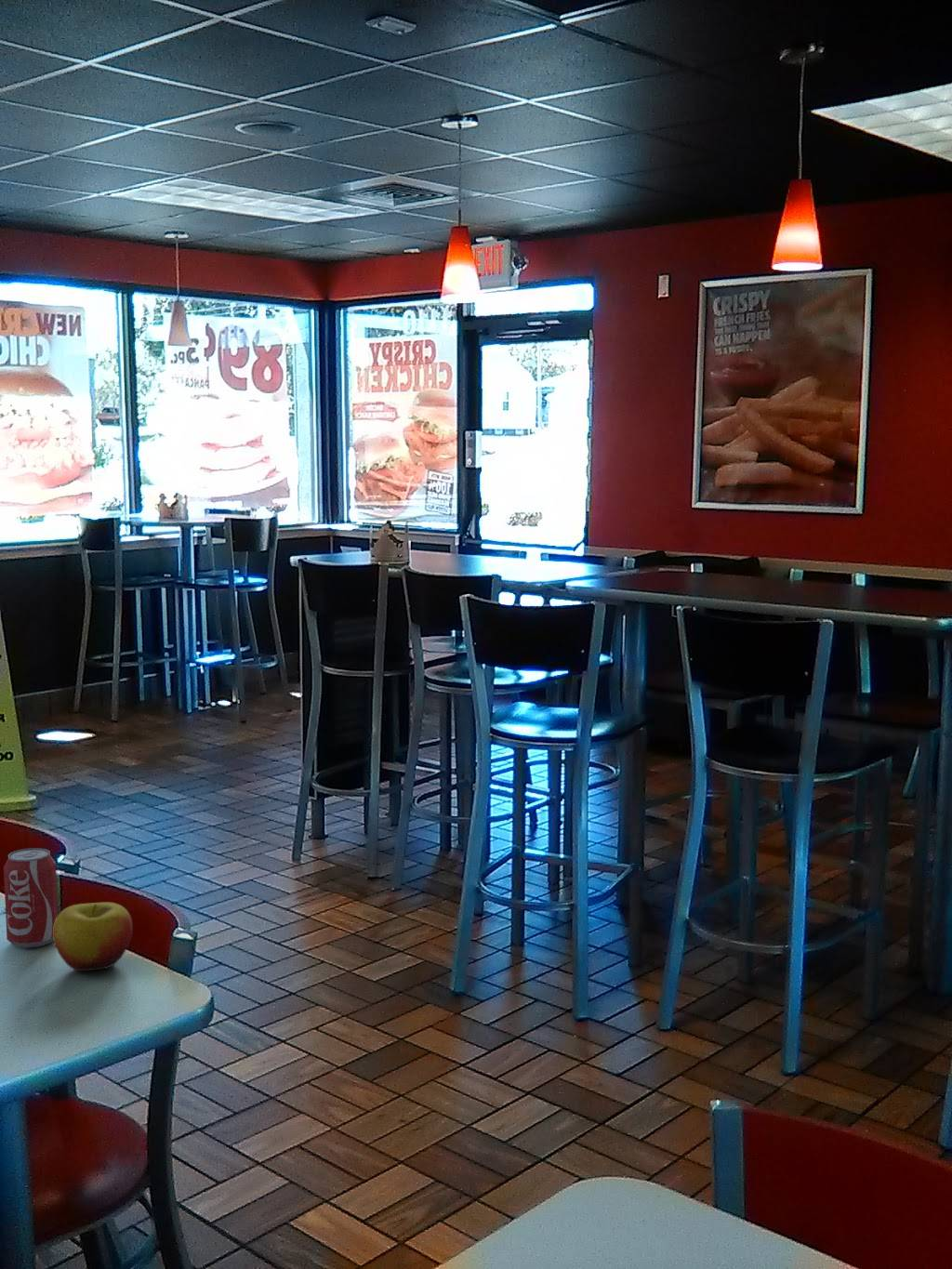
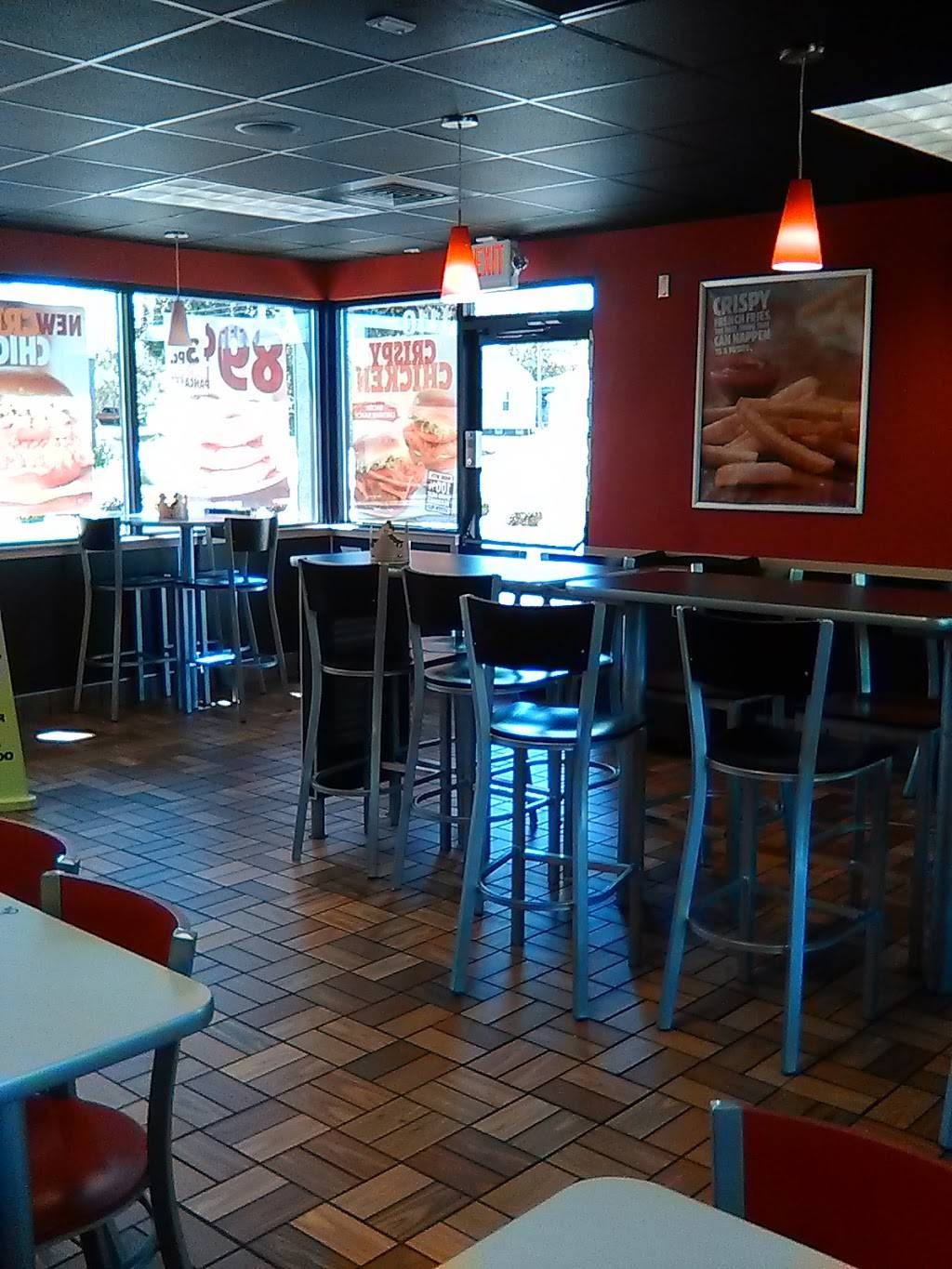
- beverage can [3,847,59,948]
- apple [53,902,133,972]
